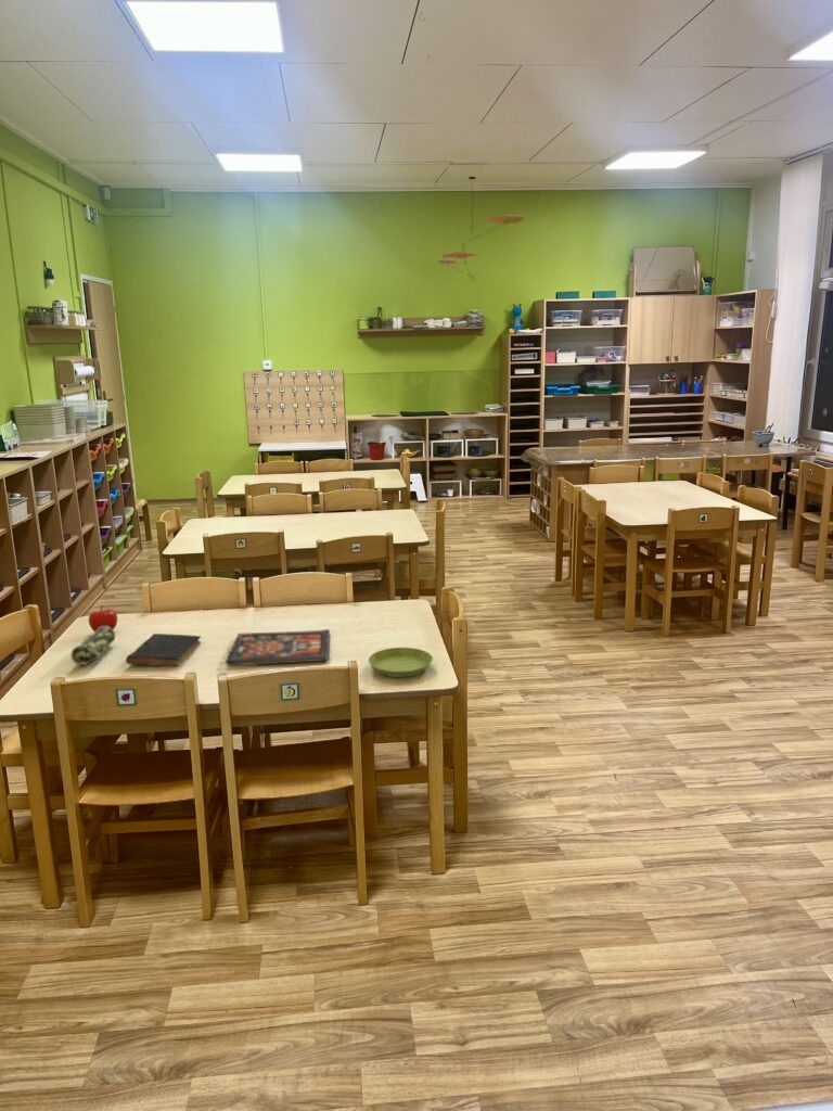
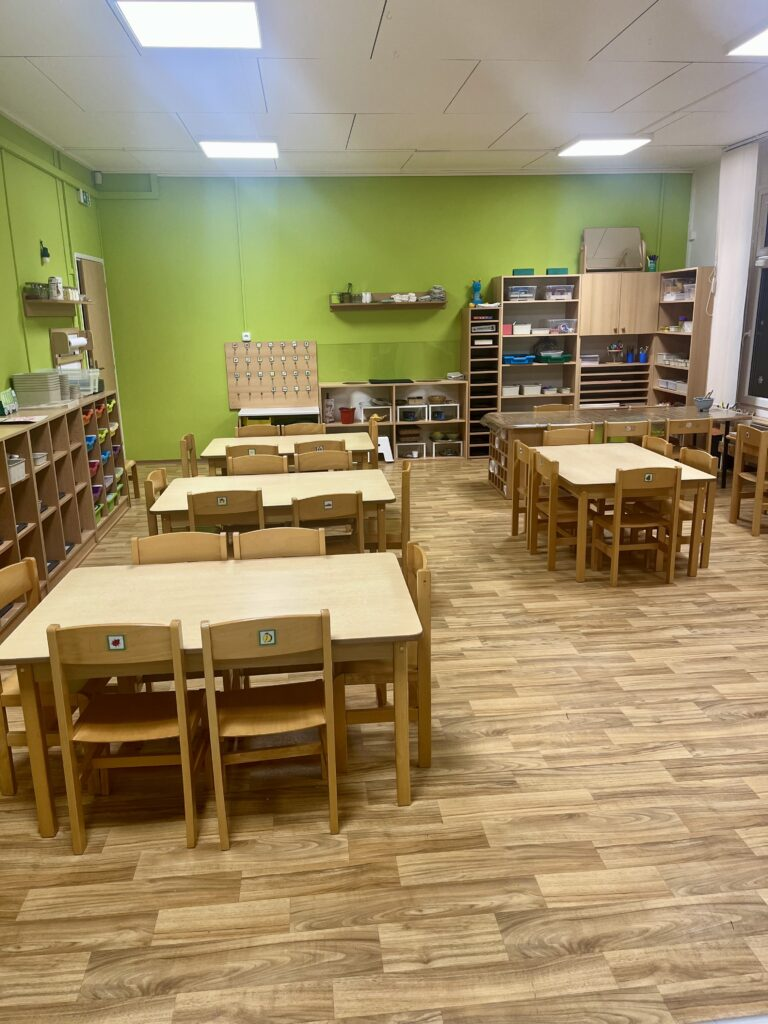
- saucer [368,647,434,678]
- book [125,633,202,667]
- ceiling mobile [437,176,526,283]
- pencil case [69,626,116,666]
- fruit [88,604,118,633]
- board game [225,628,331,666]
